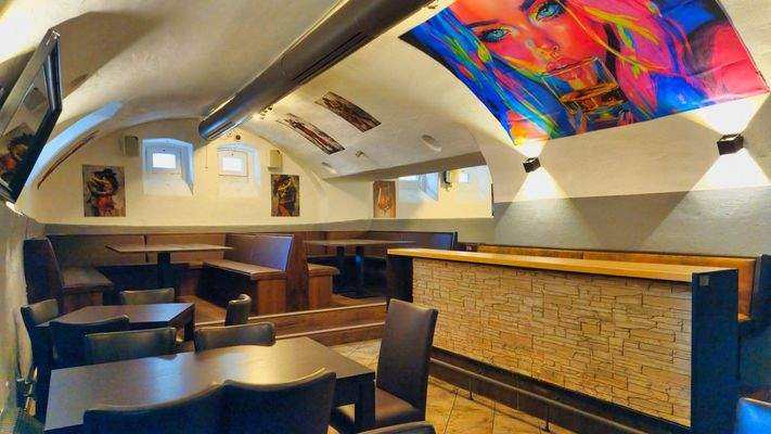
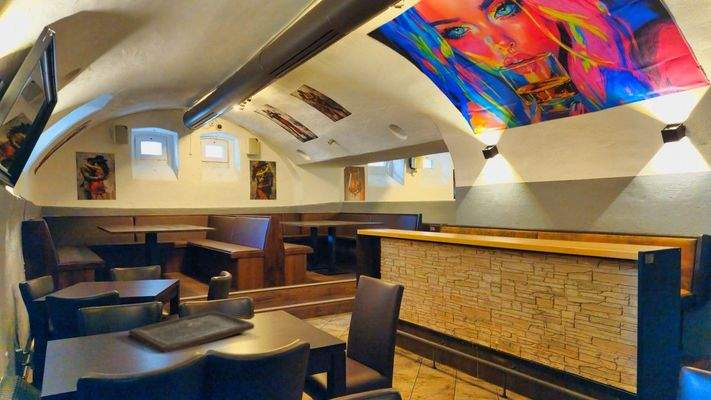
+ board game [128,310,255,354]
